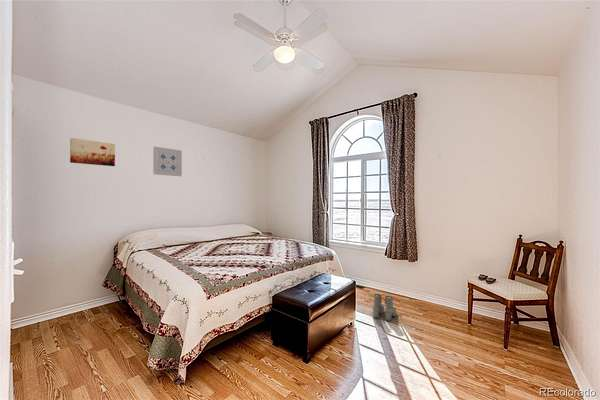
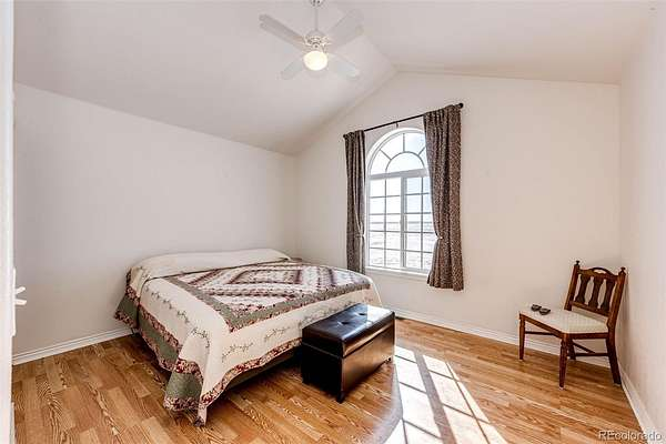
- wall art [152,145,183,177]
- boots [372,293,397,322]
- wall art [69,137,116,167]
